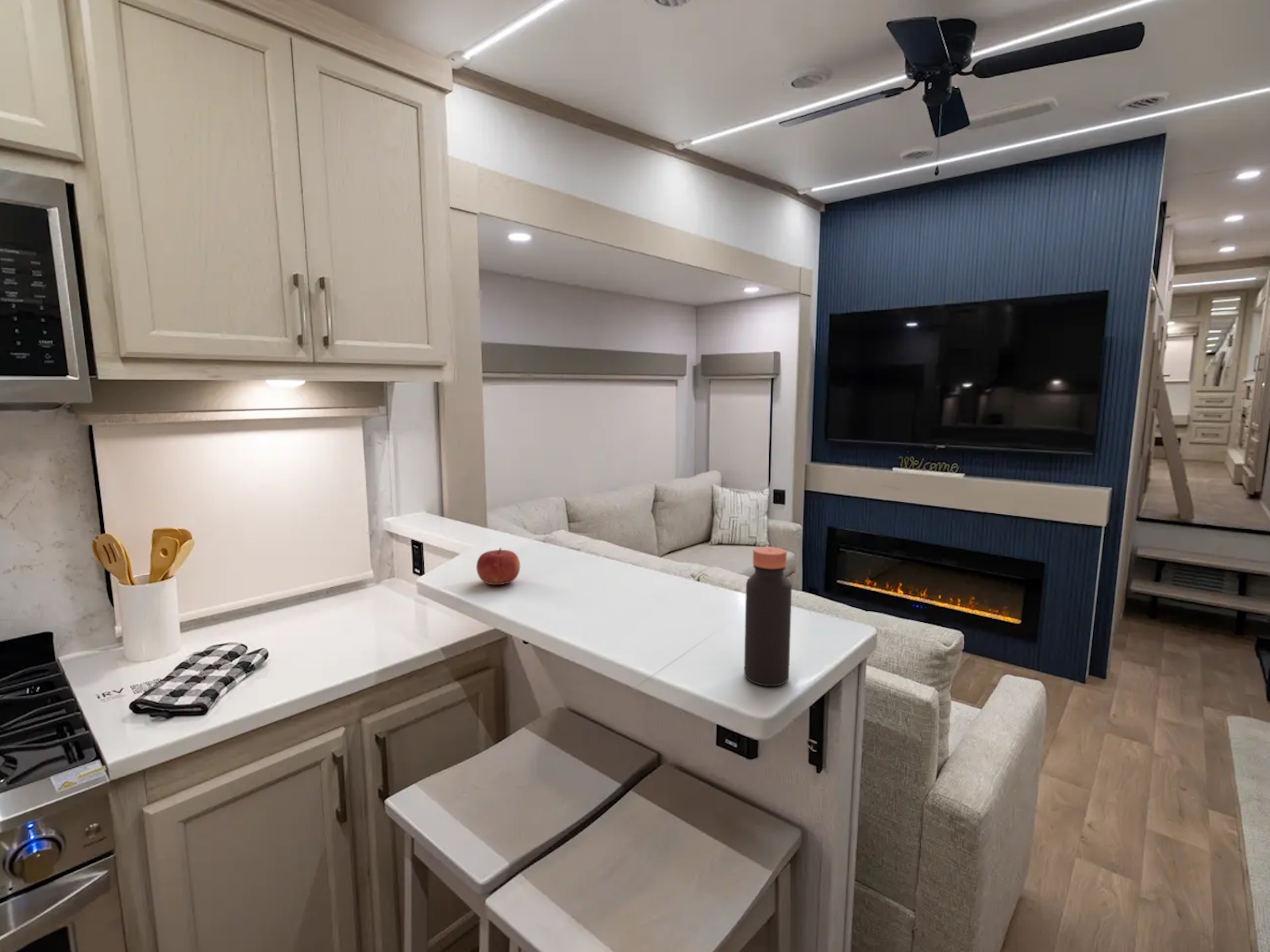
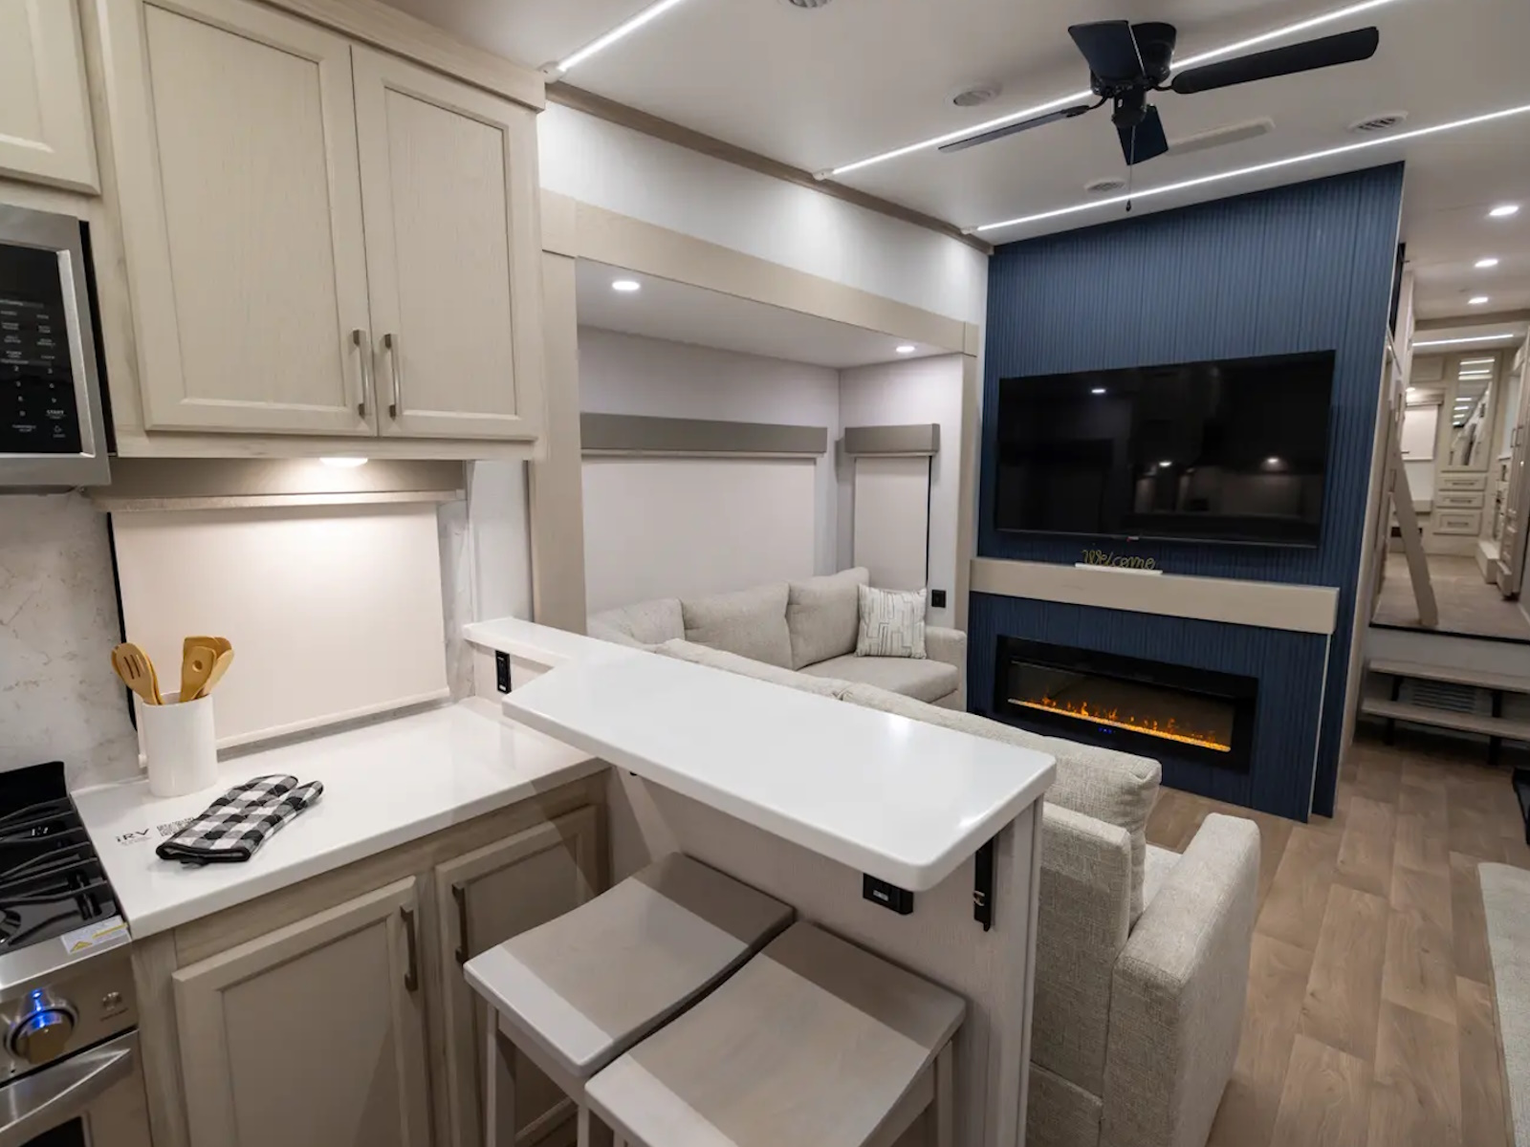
- bottle [744,546,793,687]
- fruit [475,547,521,585]
